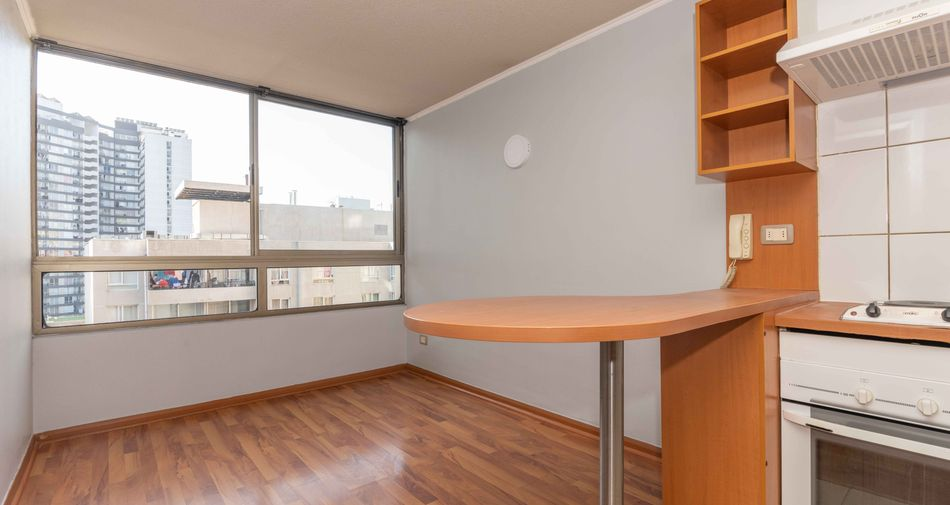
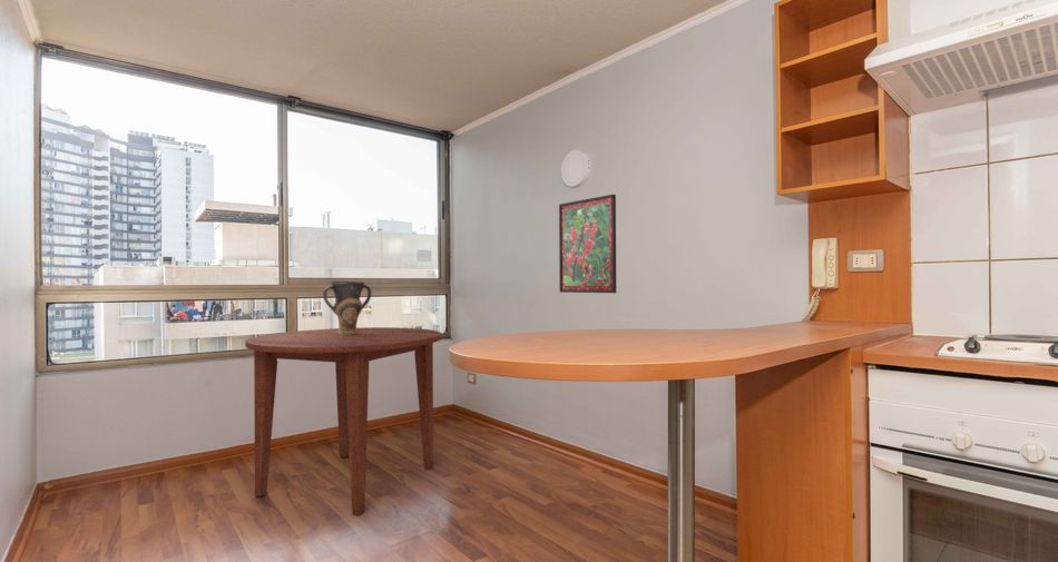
+ dining table [244,326,443,517]
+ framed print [558,194,617,294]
+ vase [322,280,372,335]
